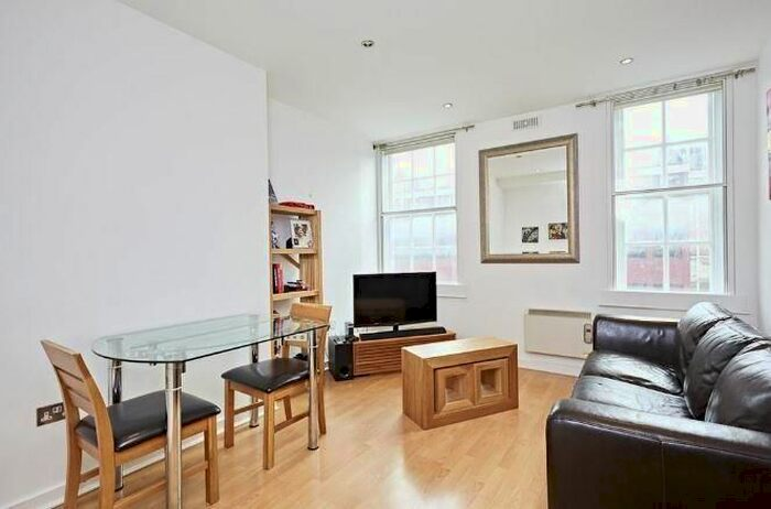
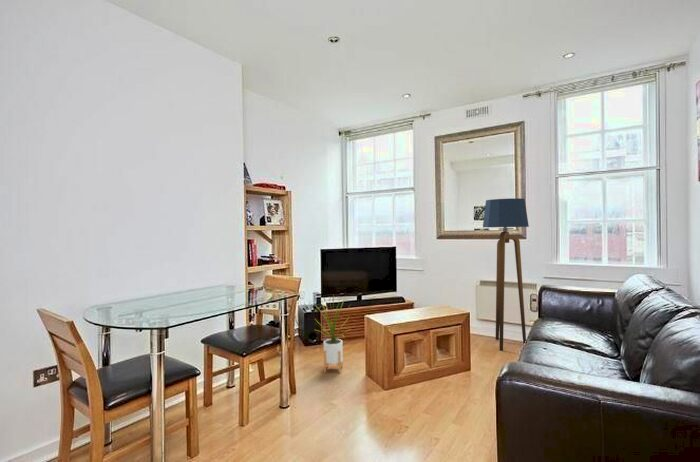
+ floor lamp [482,197,530,352]
+ house plant [313,295,353,374]
